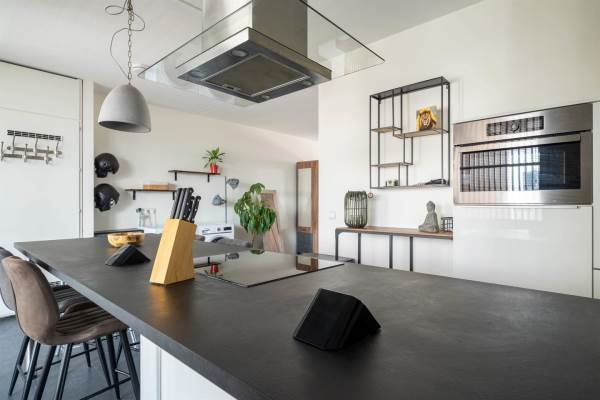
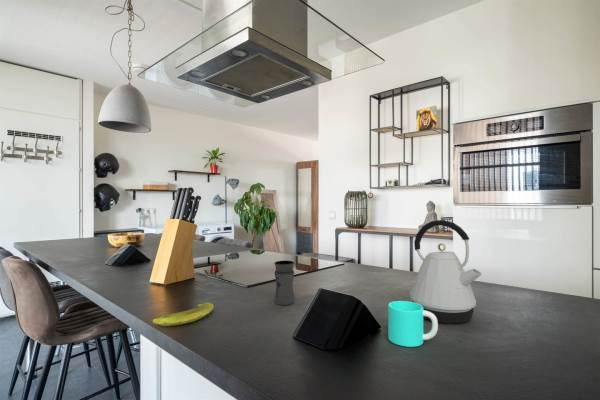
+ kettle [409,219,483,324]
+ cup [387,300,439,348]
+ banana [152,302,214,327]
+ jar [273,260,296,306]
